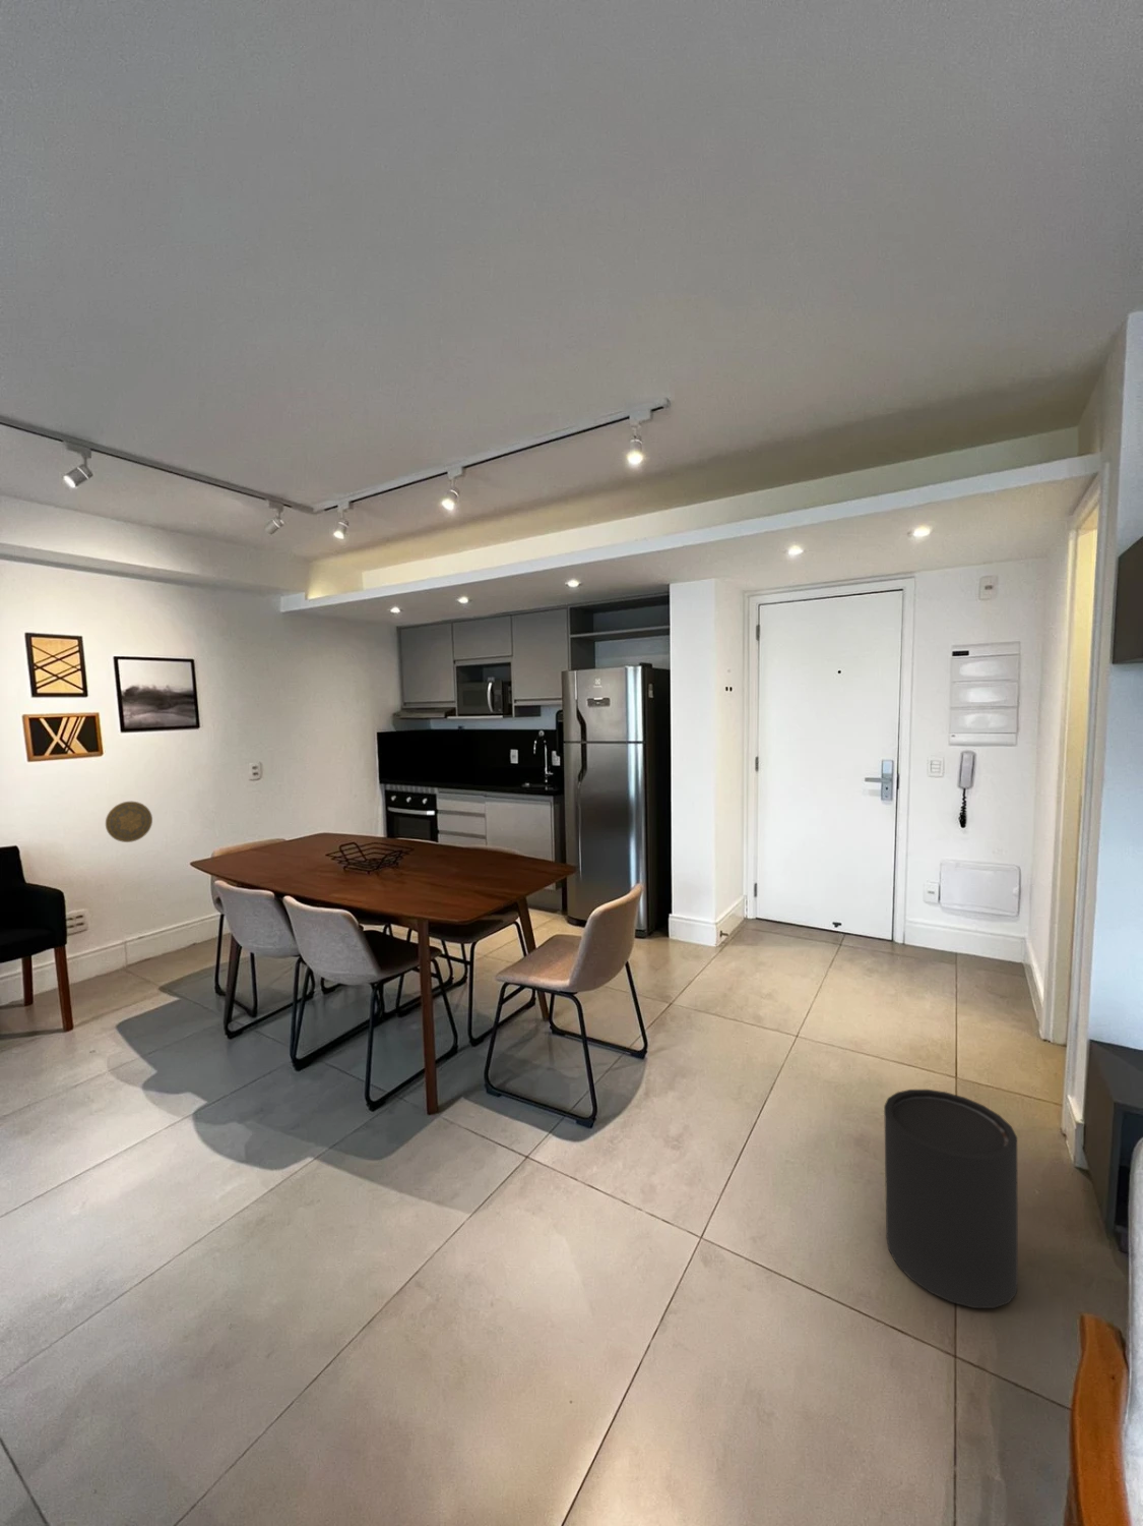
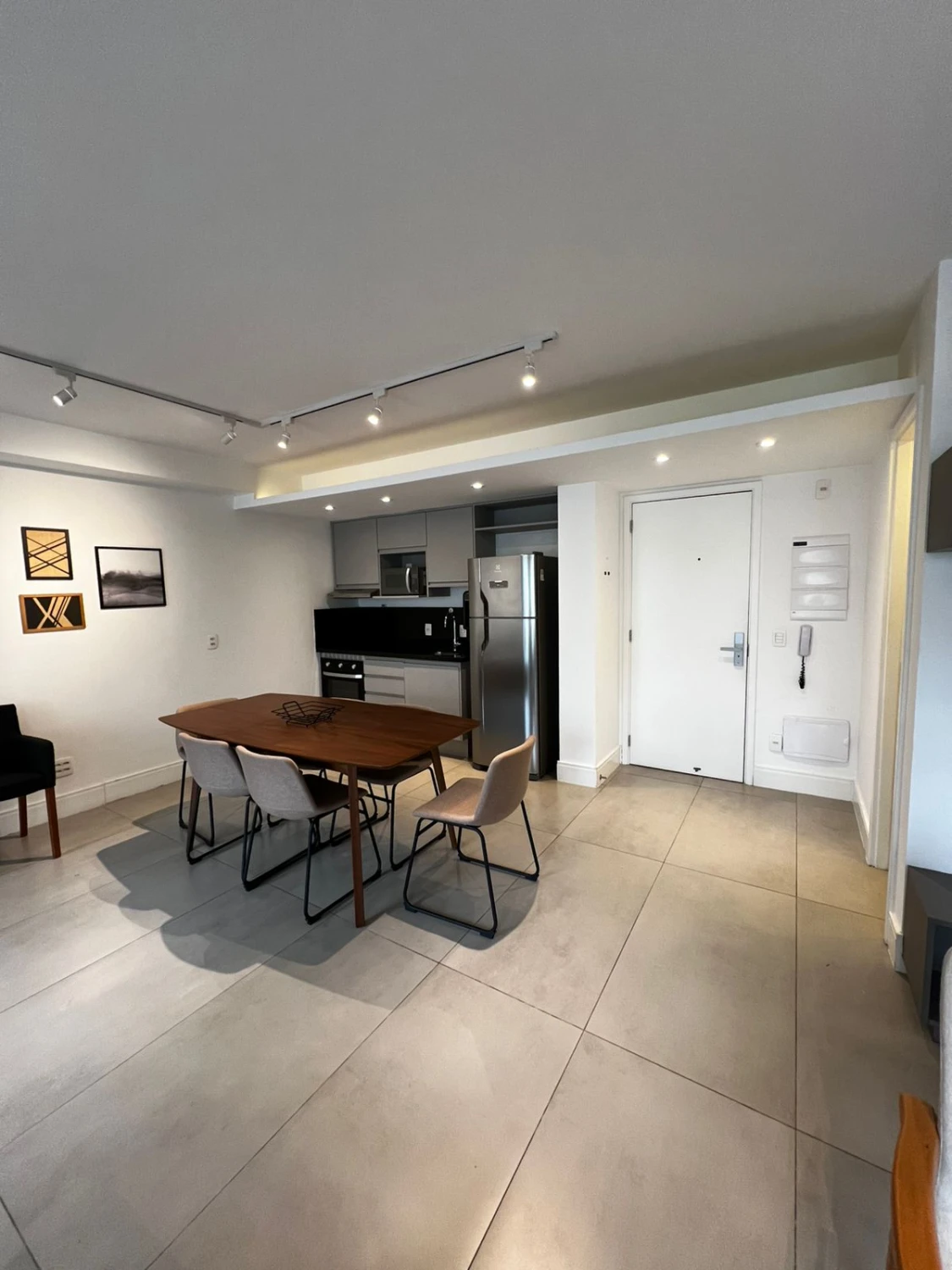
- trash can [882,1089,1019,1310]
- decorative plate [104,800,154,844]
